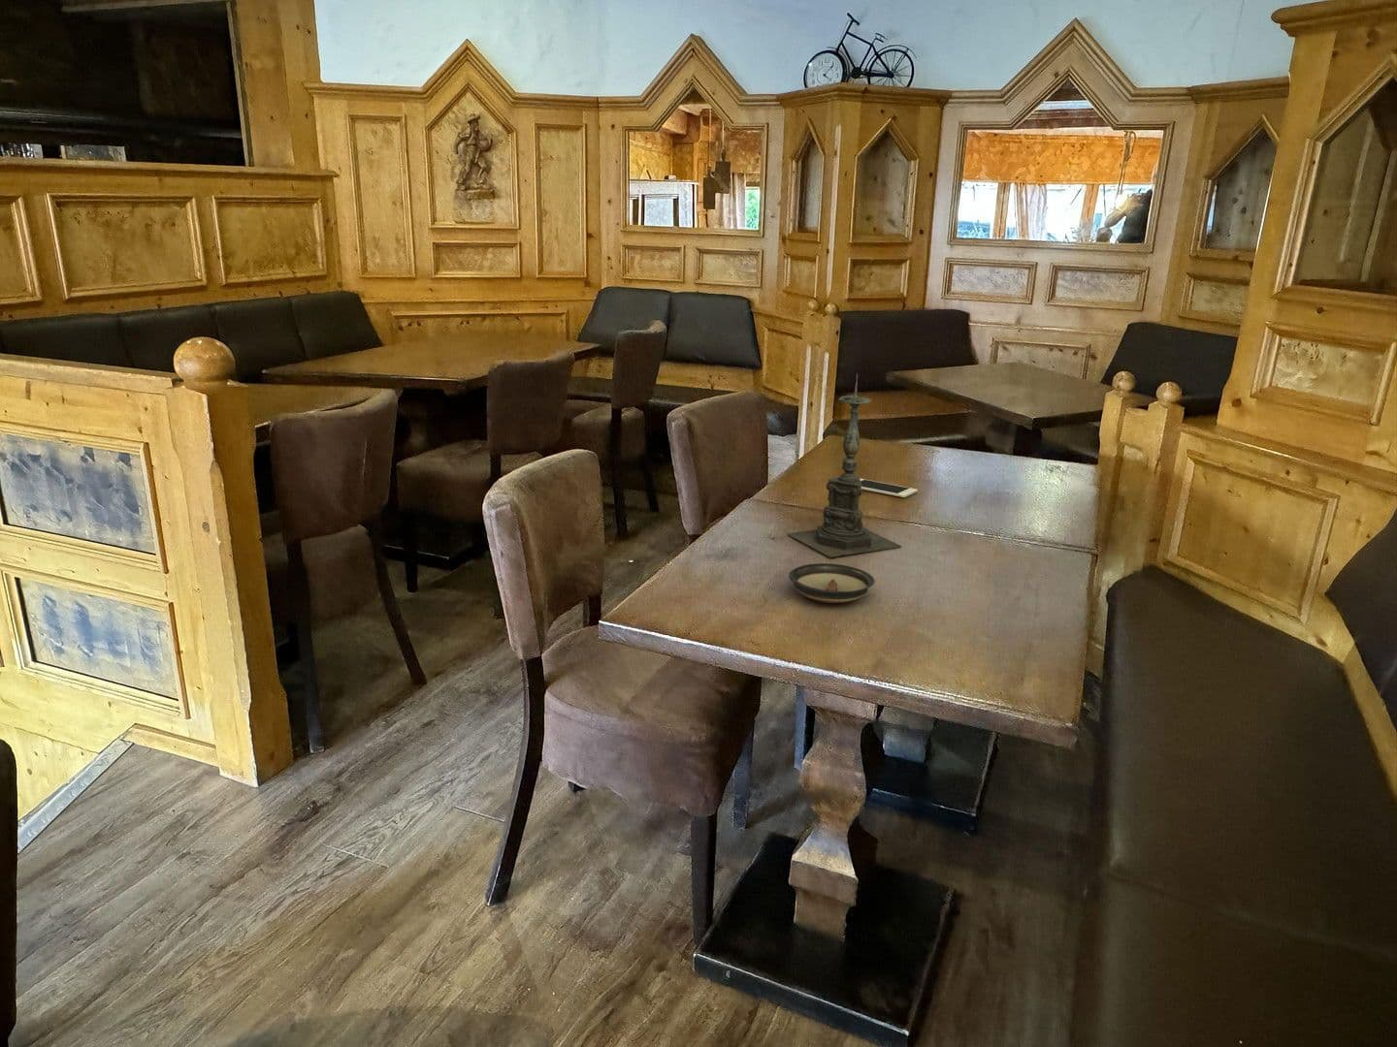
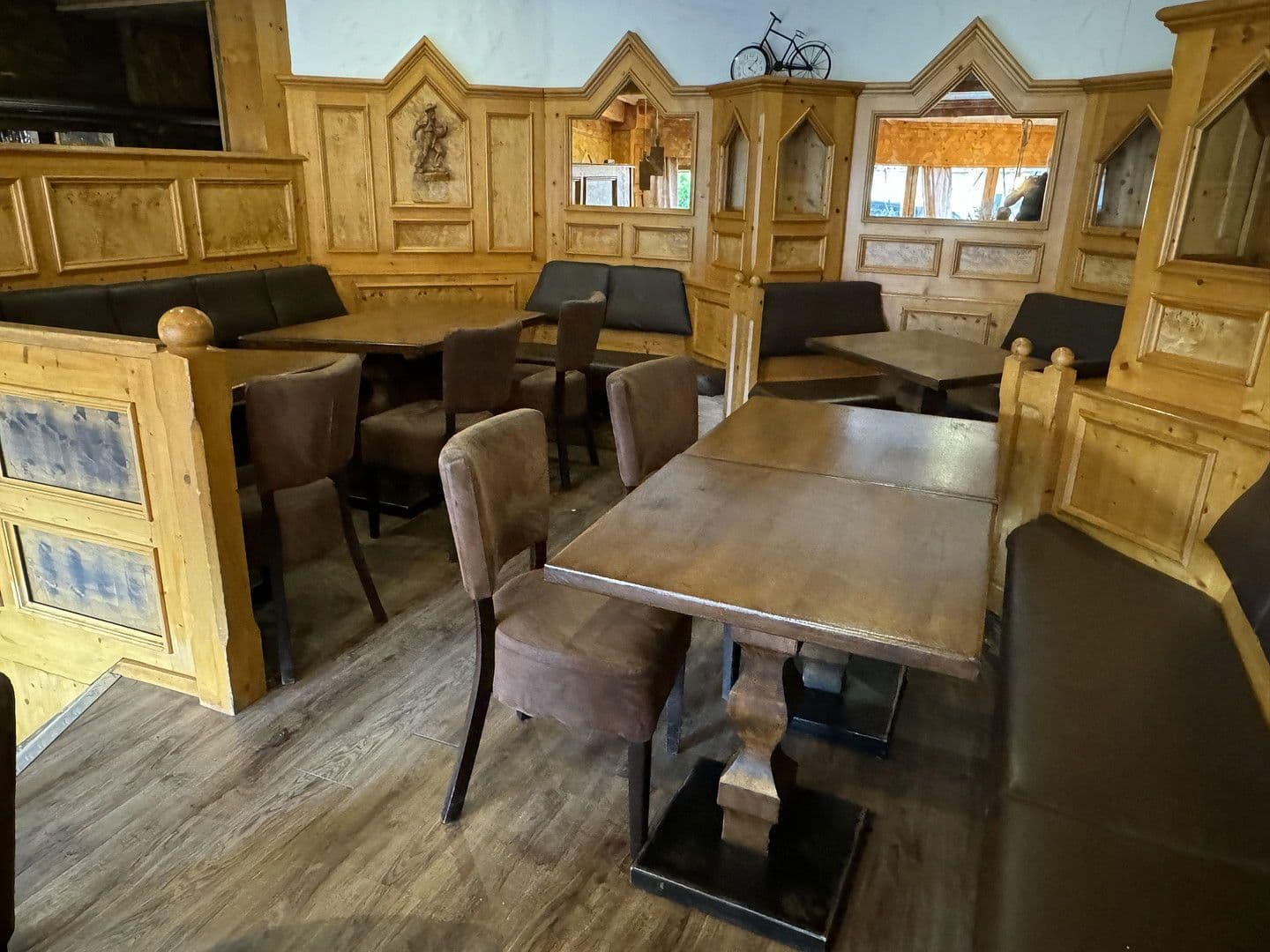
- saucer [788,562,876,604]
- cell phone [859,478,919,498]
- candle holder [785,372,903,559]
